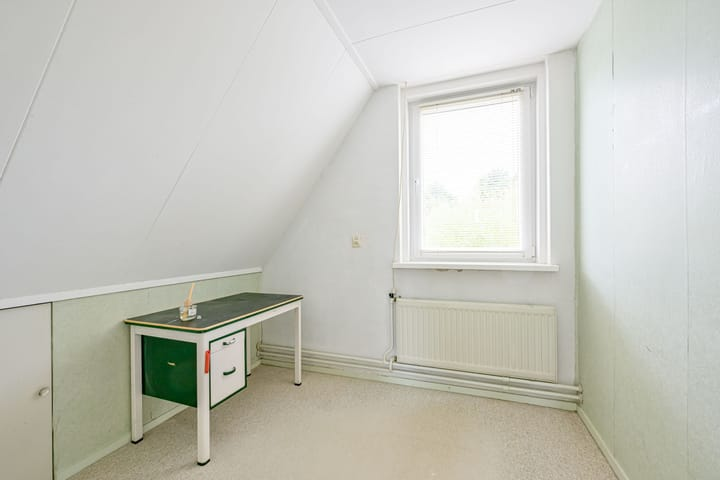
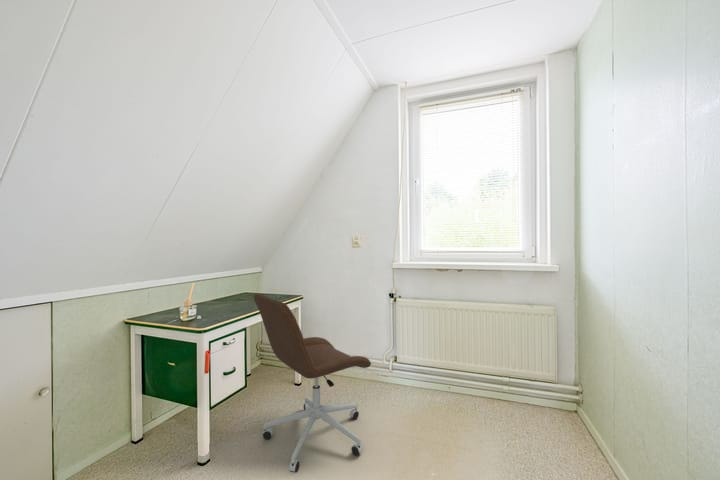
+ office chair [253,292,372,474]
